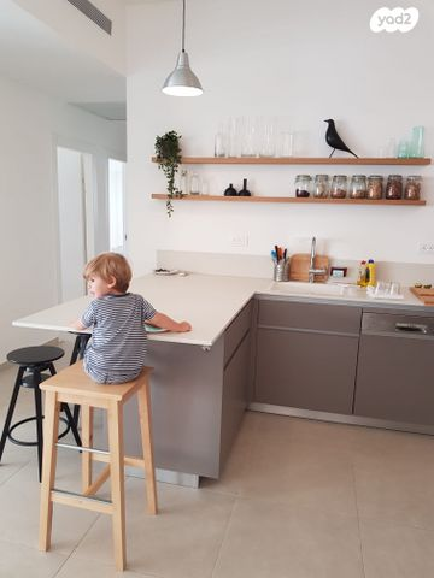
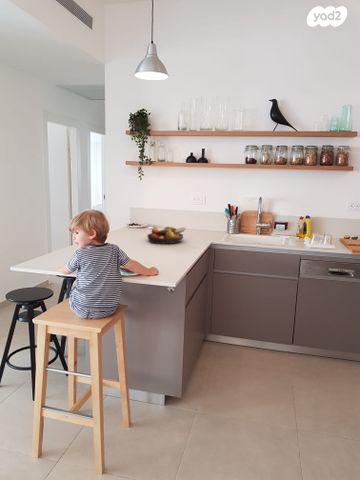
+ fruit bowl [146,226,187,245]
